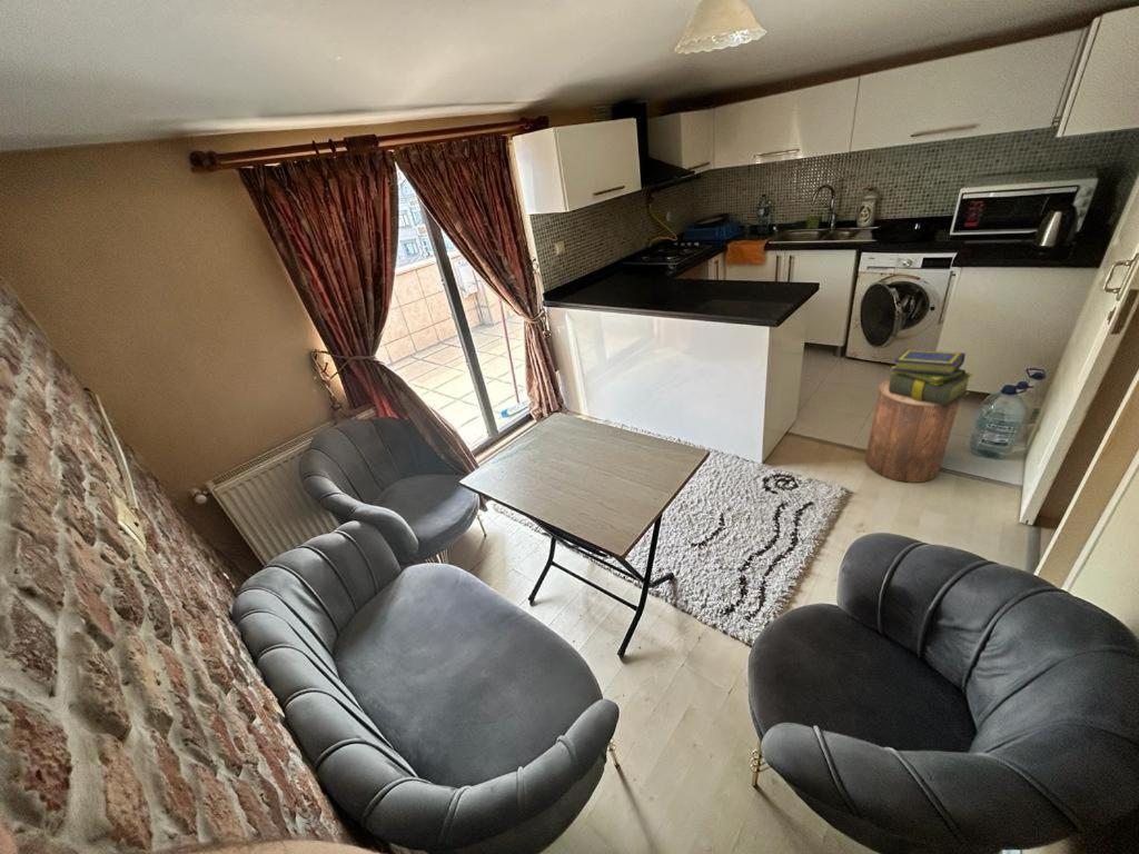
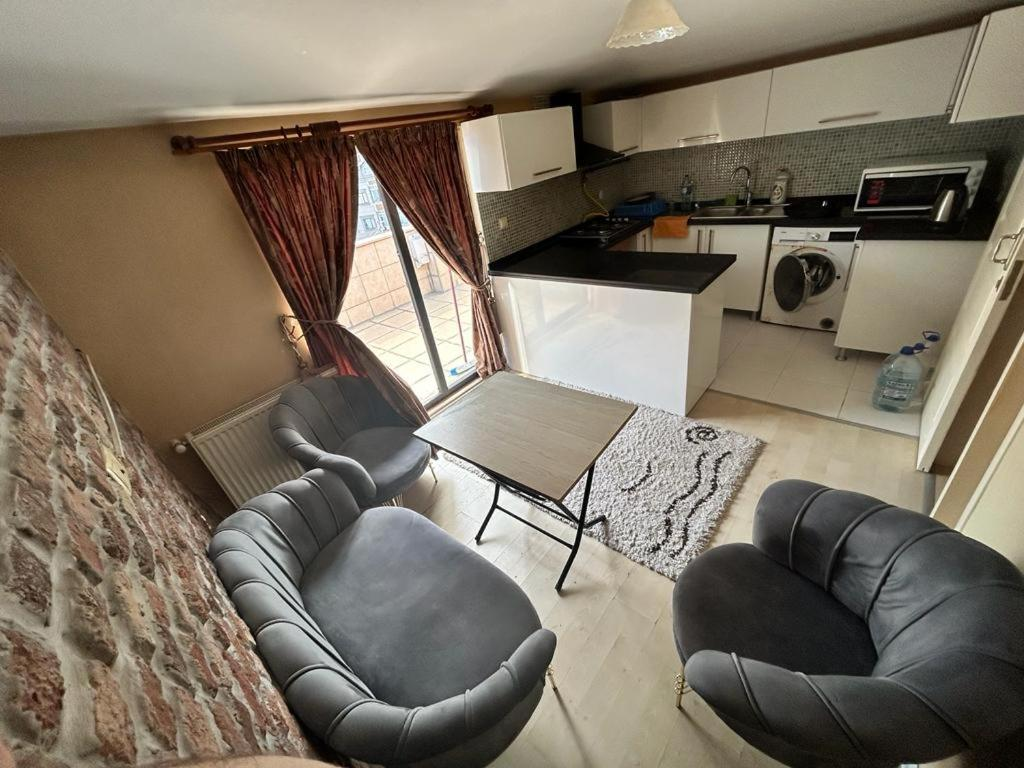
- stack of books [889,348,974,406]
- stool [864,378,962,484]
